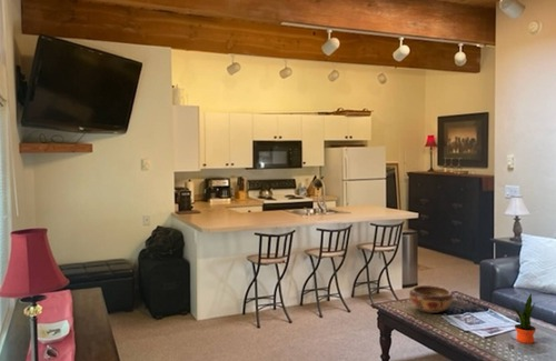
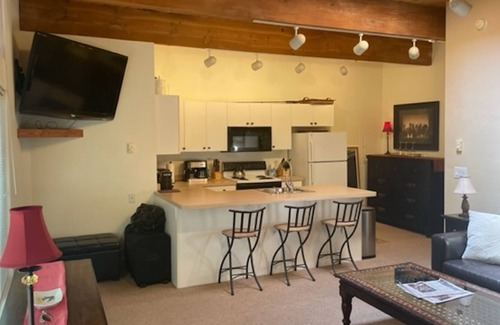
- potted plant [513,292,537,344]
- decorative bowl [408,284,454,314]
